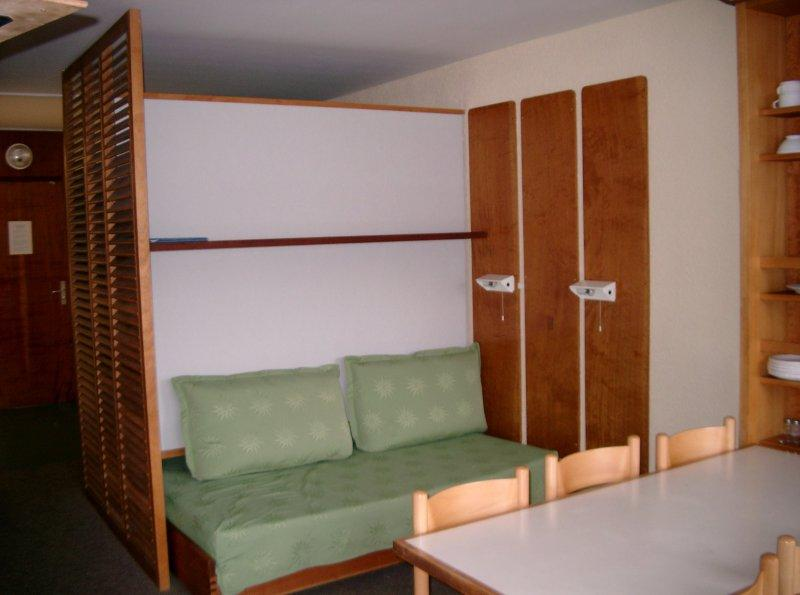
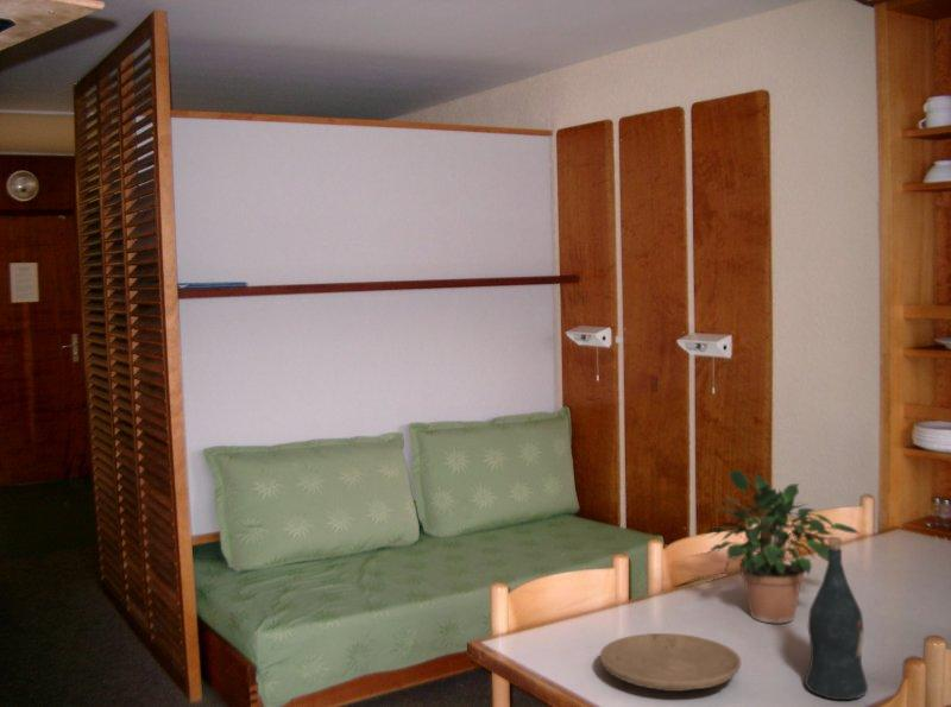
+ plate [599,632,742,693]
+ wine bottle [804,536,869,701]
+ potted plant [698,469,862,625]
